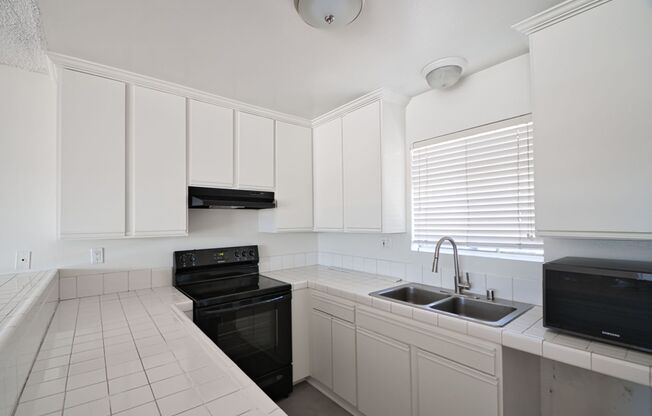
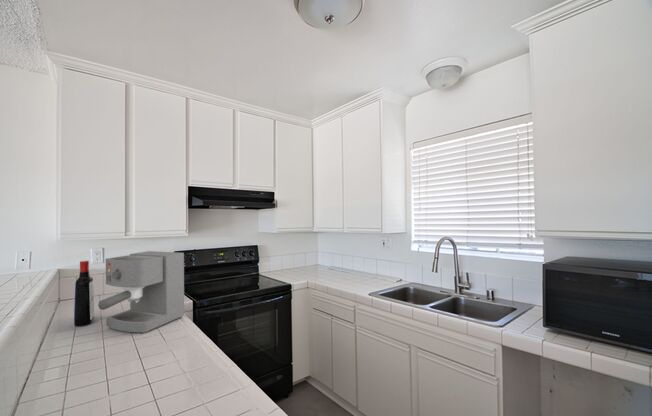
+ coffee maker [97,250,185,335]
+ liquor bottle [73,260,95,327]
